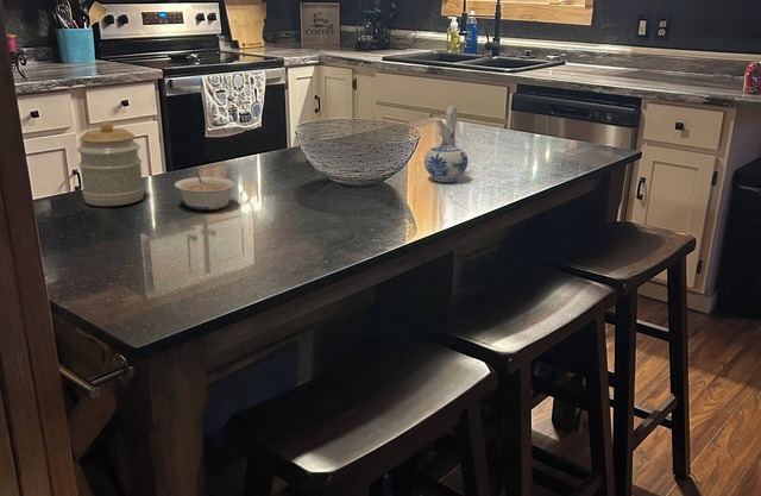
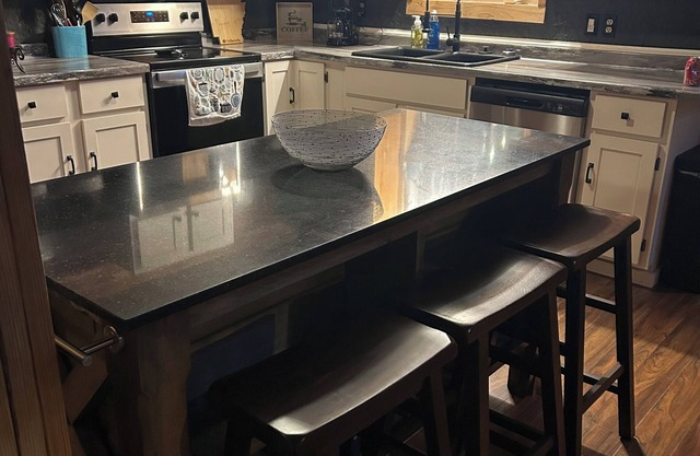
- jar [76,120,145,207]
- legume [174,169,237,211]
- ceramic pitcher [423,105,468,183]
